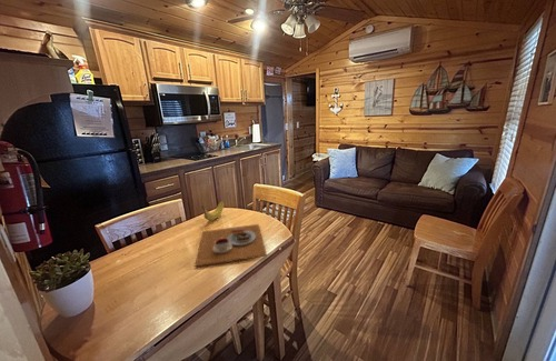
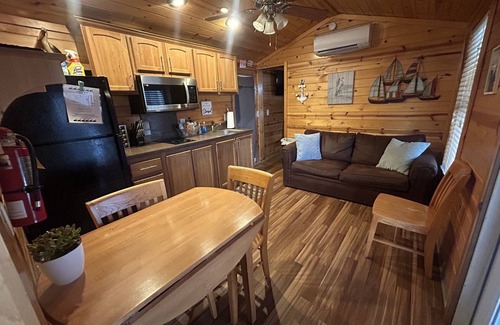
- placemat [195,223,268,268]
- fruit [200,200,225,221]
